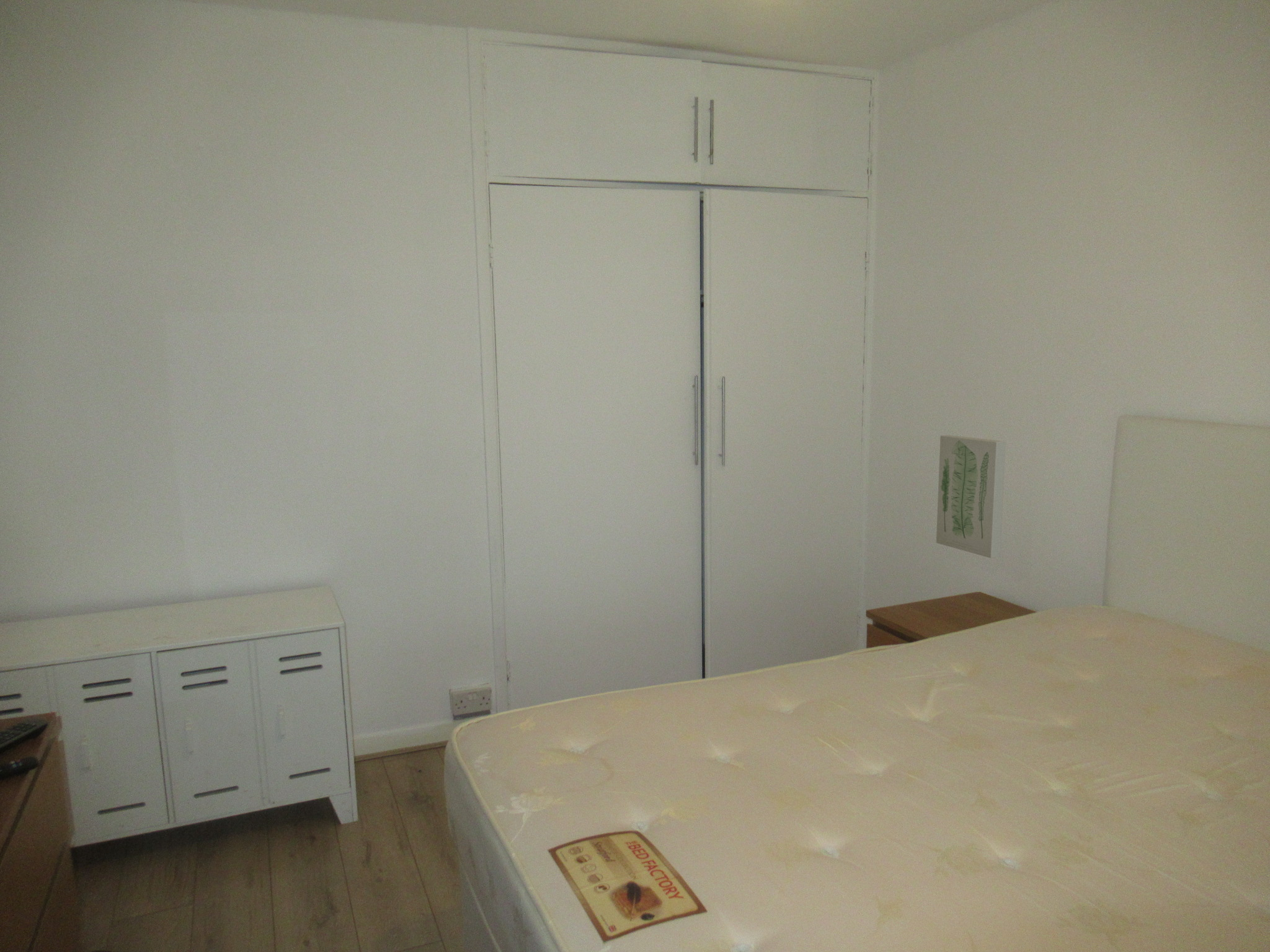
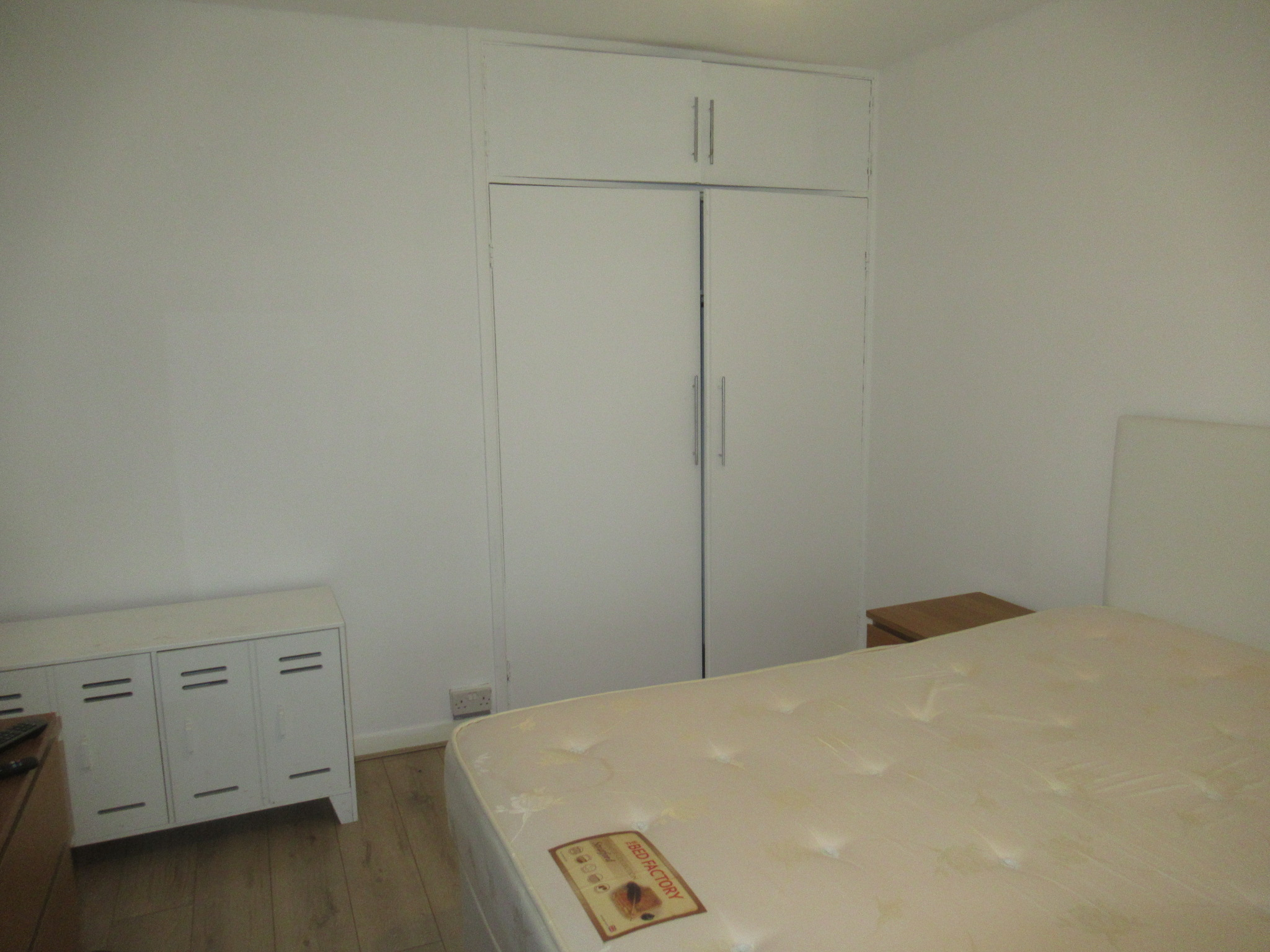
- wall art [936,434,1006,558]
